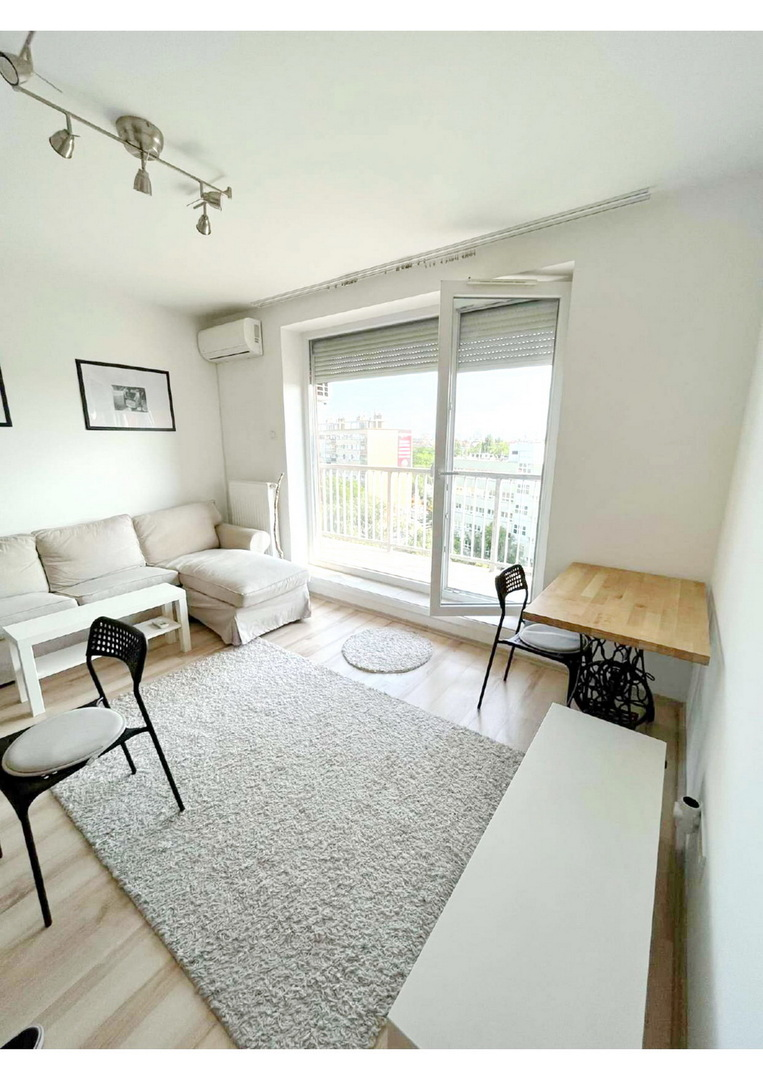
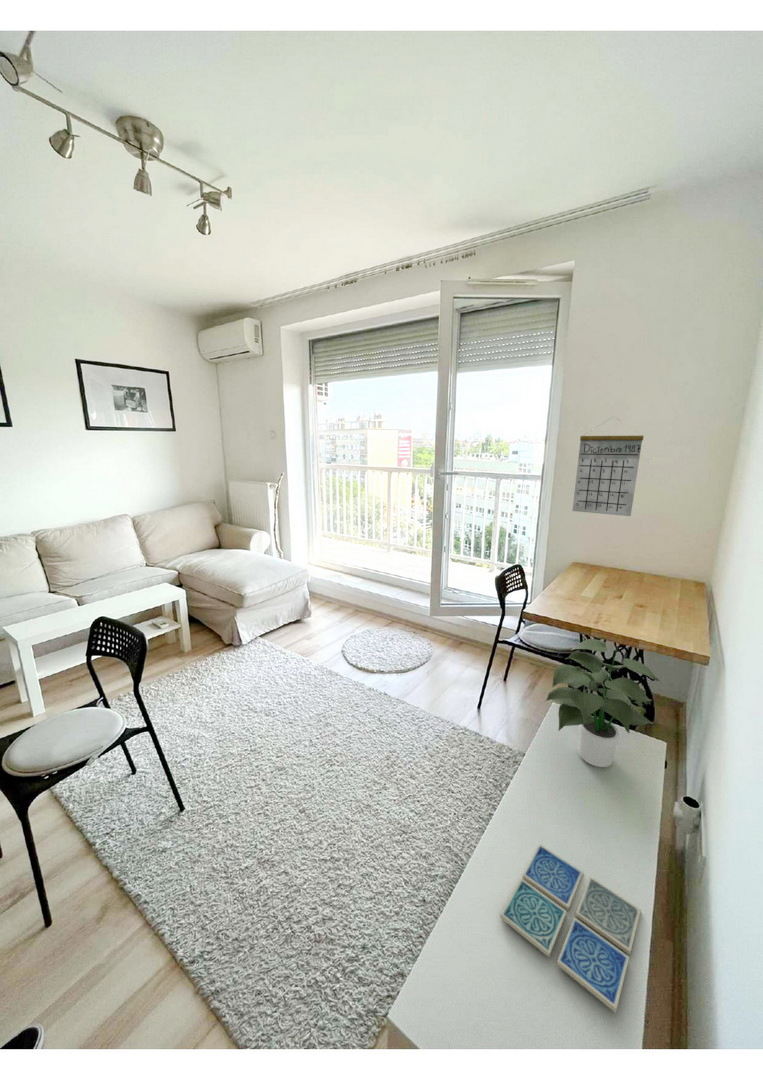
+ calendar [571,417,645,517]
+ potted plant [543,638,661,768]
+ drink coaster [499,843,642,1014]
